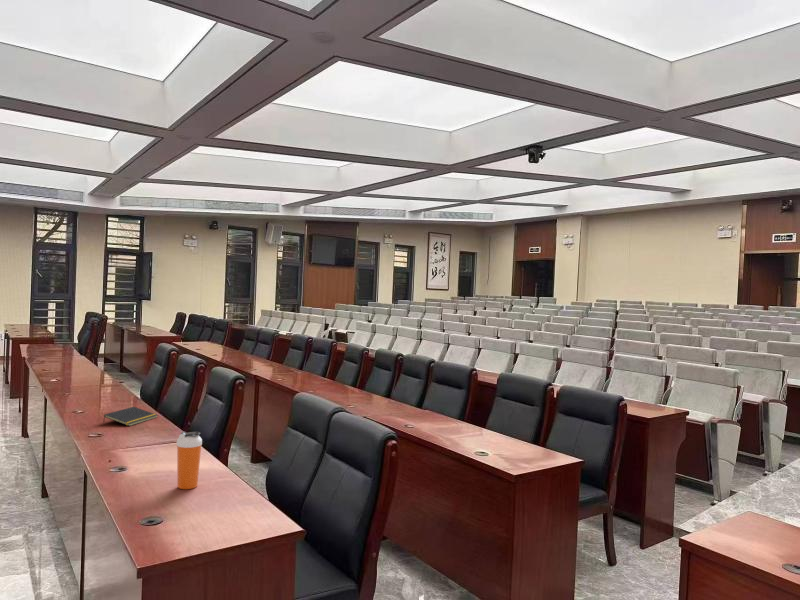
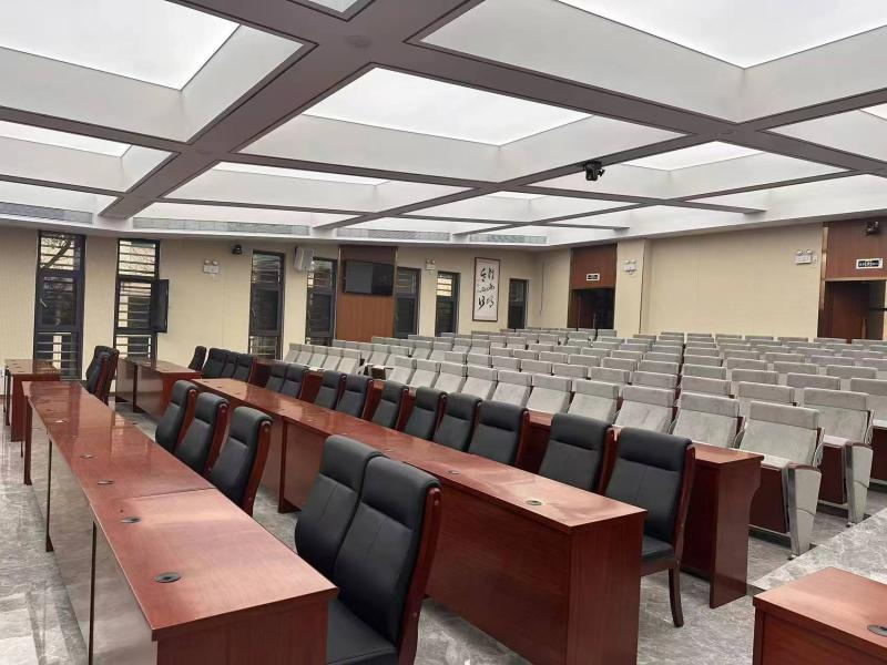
- notepad [102,406,159,427]
- shaker bottle [176,431,203,490]
